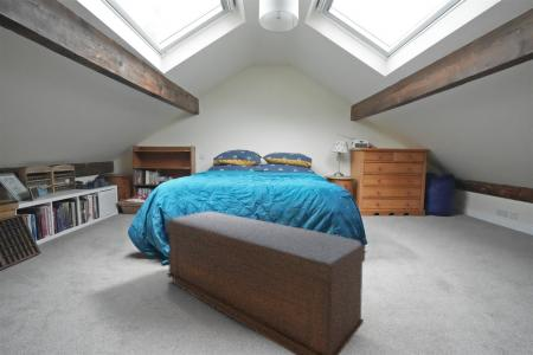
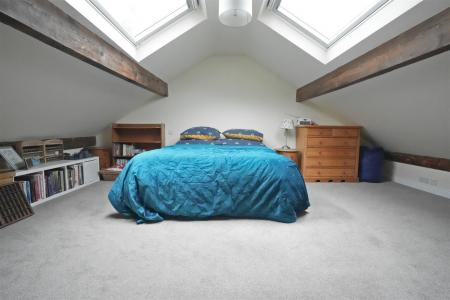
- bench [166,211,366,355]
